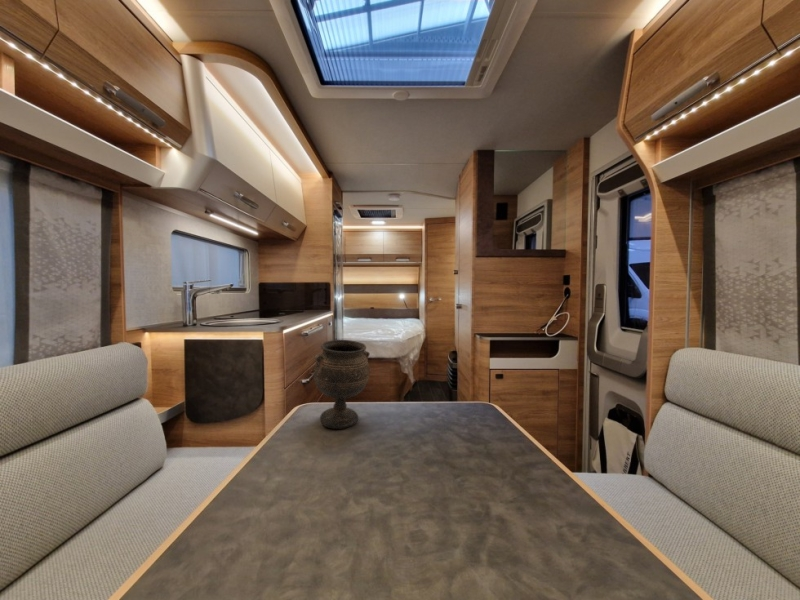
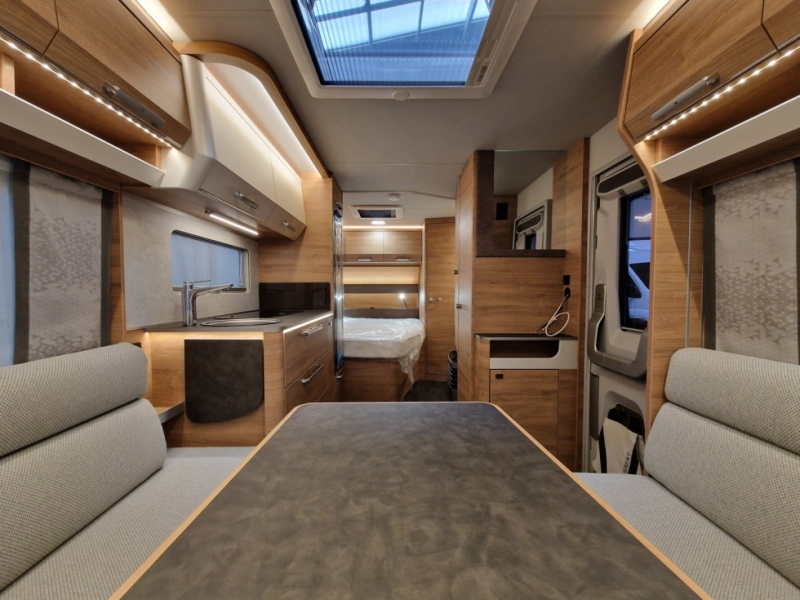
- goblet [313,339,371,430]
